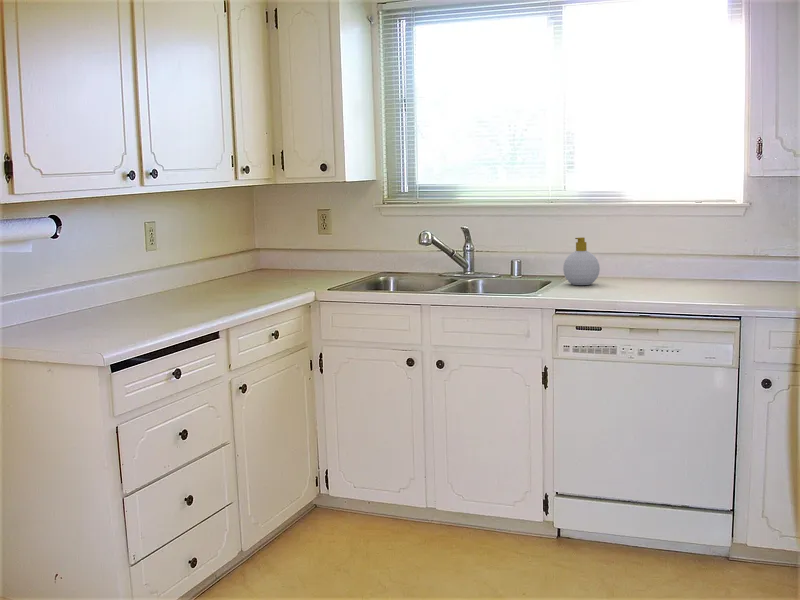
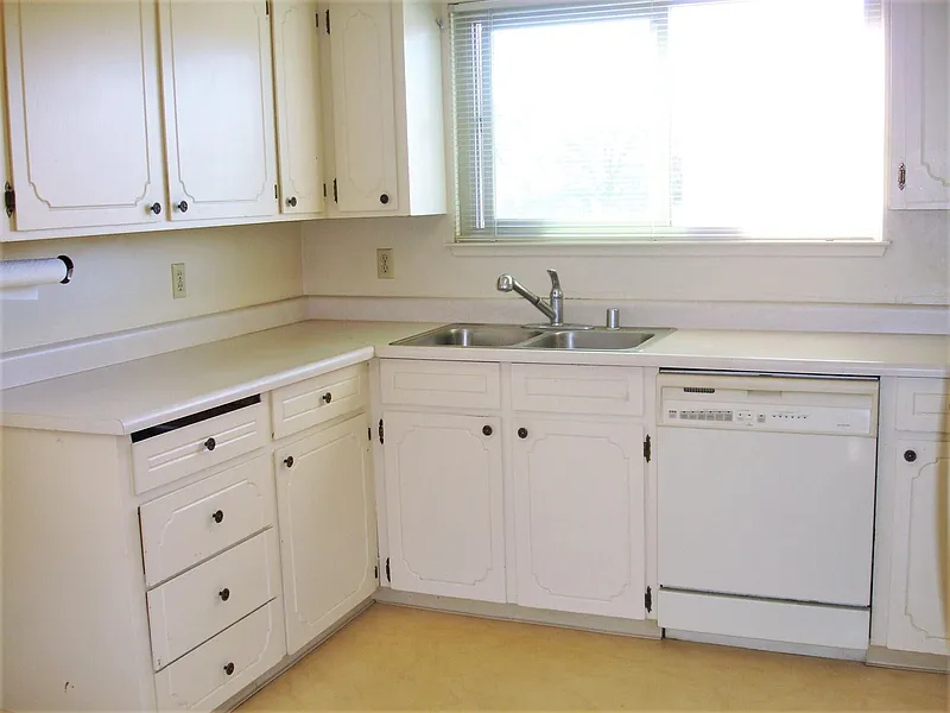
- soap bottle [562,236,601,286]
